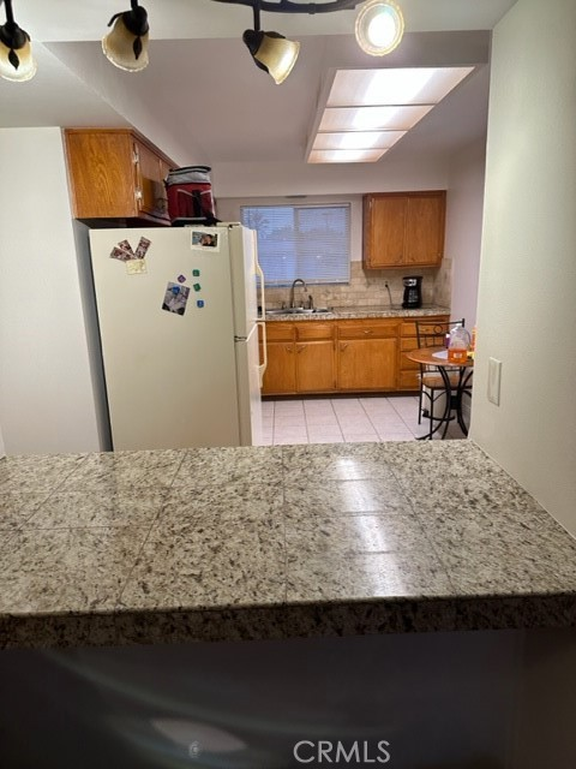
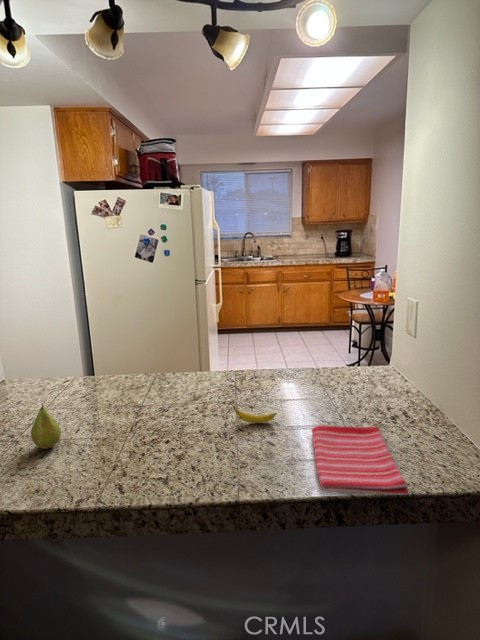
+ dish towel [311,424,409,496]
+ fruit [30,403,62,450]
+ banana [232,405,277,424]
